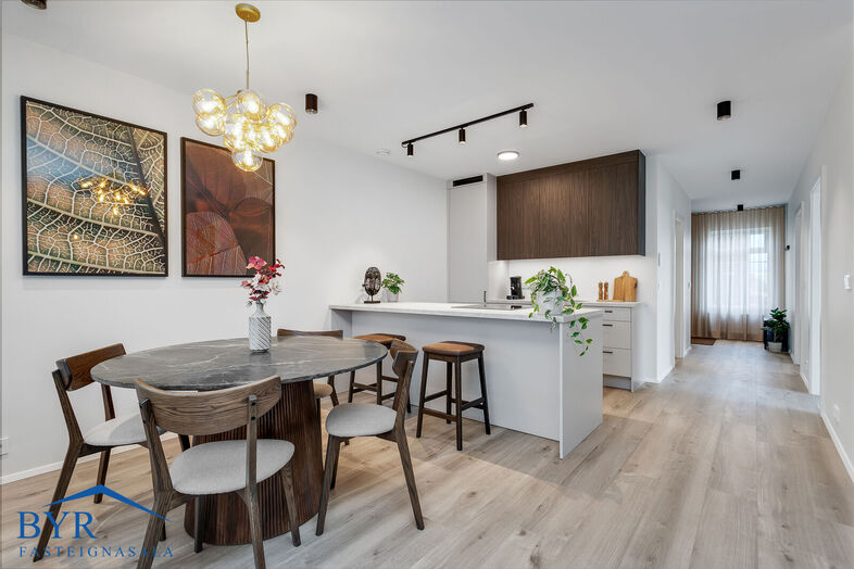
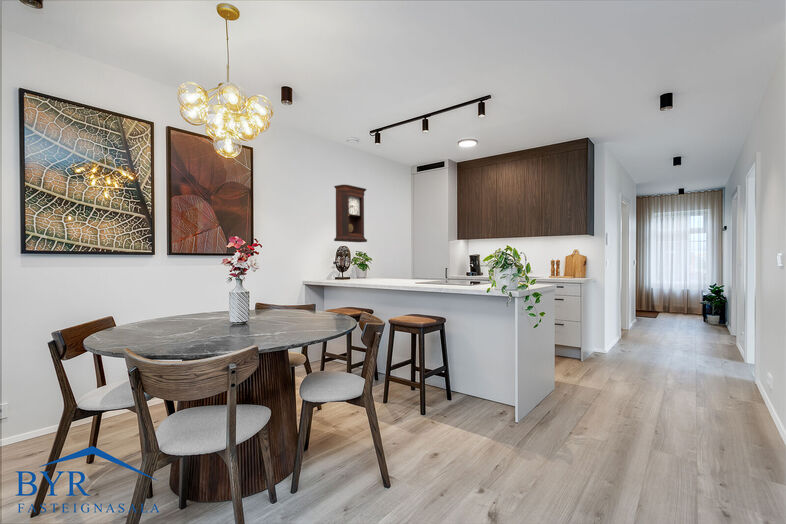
+ pendulum clock [333,184,368,243]
